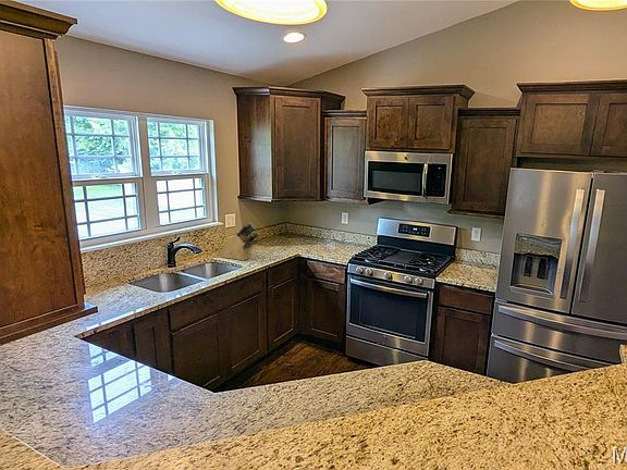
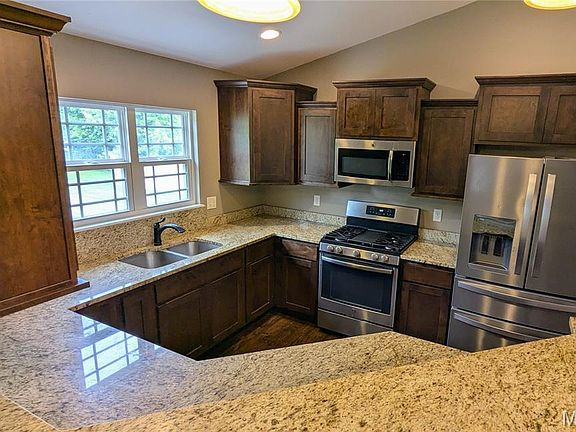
- knife block [217,222,260,261]
